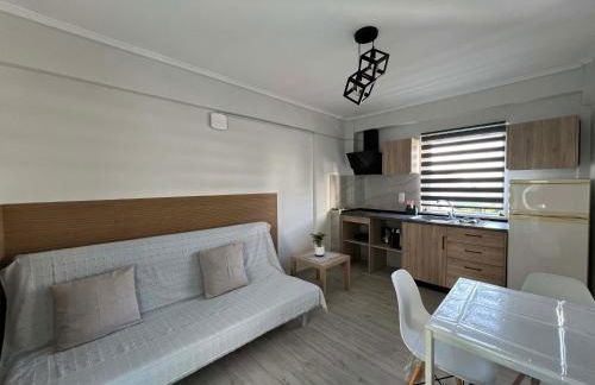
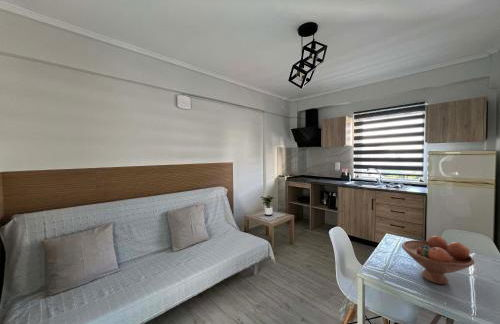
+ fruit bowl [401,235,475,285]
